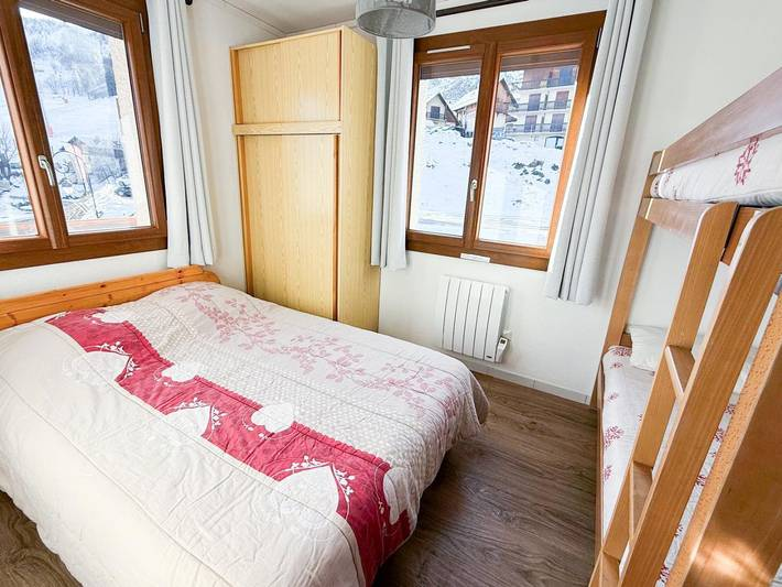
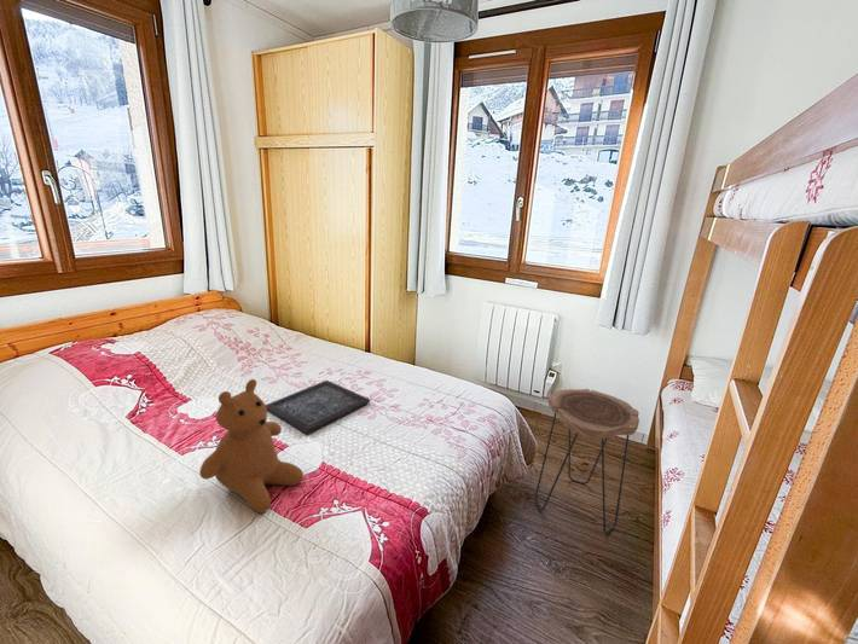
+ teddy bear [198,378,305,514]
+ side table [534,388,640,535]
+ tray [265,379,371,435]
